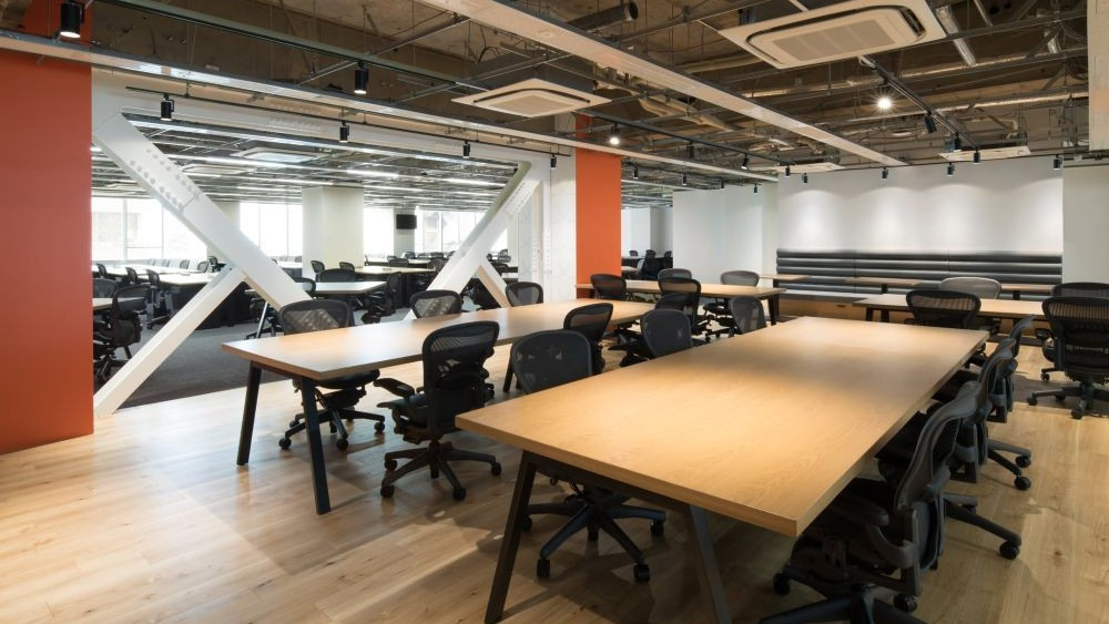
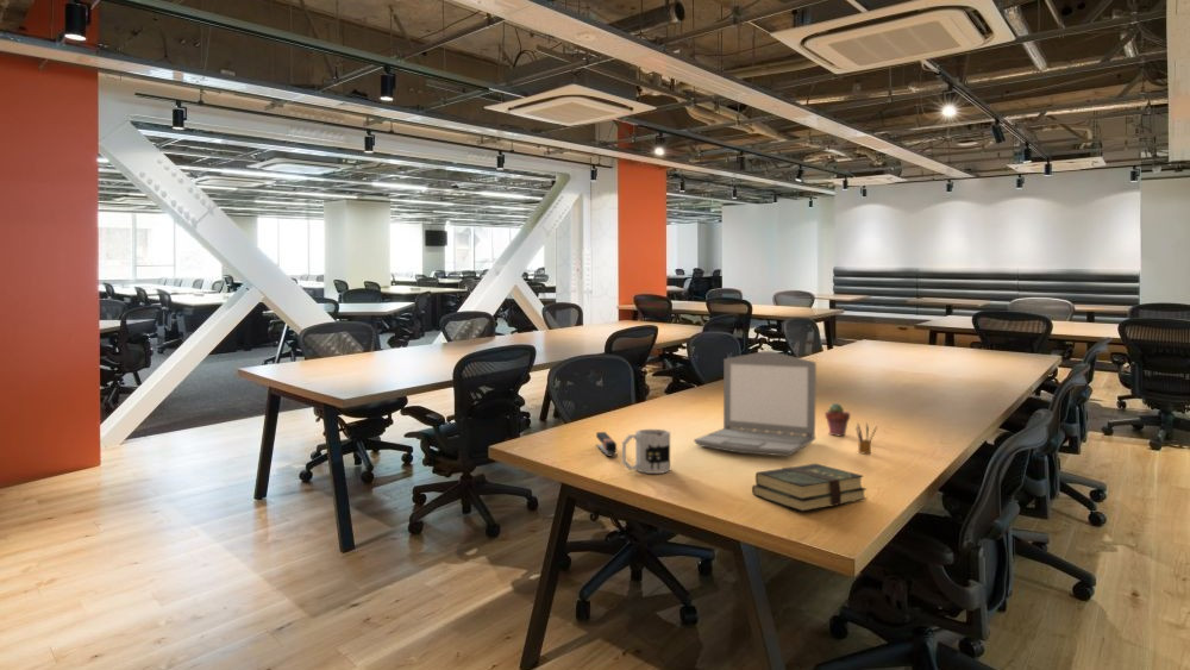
+ stapler [595,431,619,457]
+ book [751,463,868,513]
+ pencil box [854,421,878,455]
+ potted succulent [823,402,851,437]
+ laptop [693,350,818,457]
+ mug [621,428,671,475]
